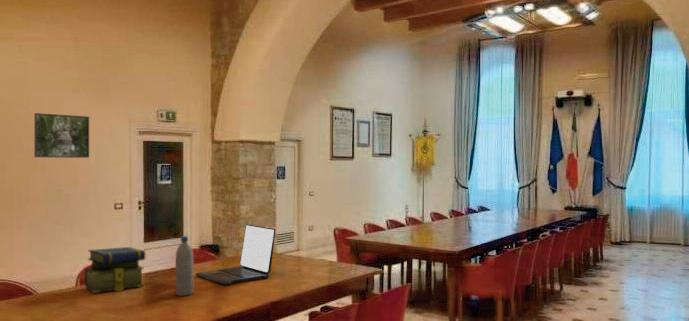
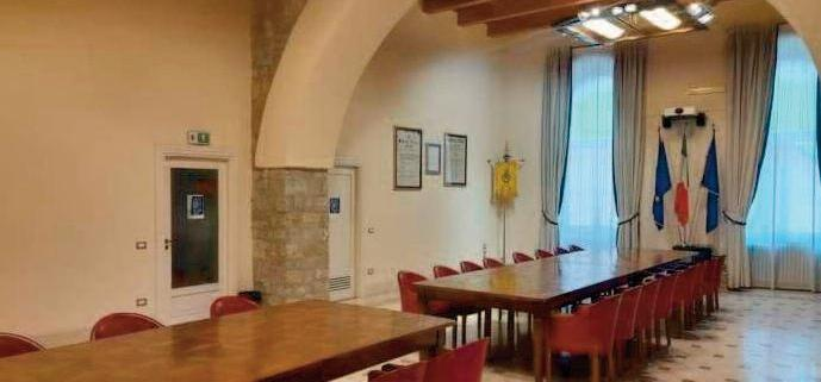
- stack of books [83,246,146,294]
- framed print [34,112,90,159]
- water bottle [175,235,194,297]
- laptop [194,223,276,286]
